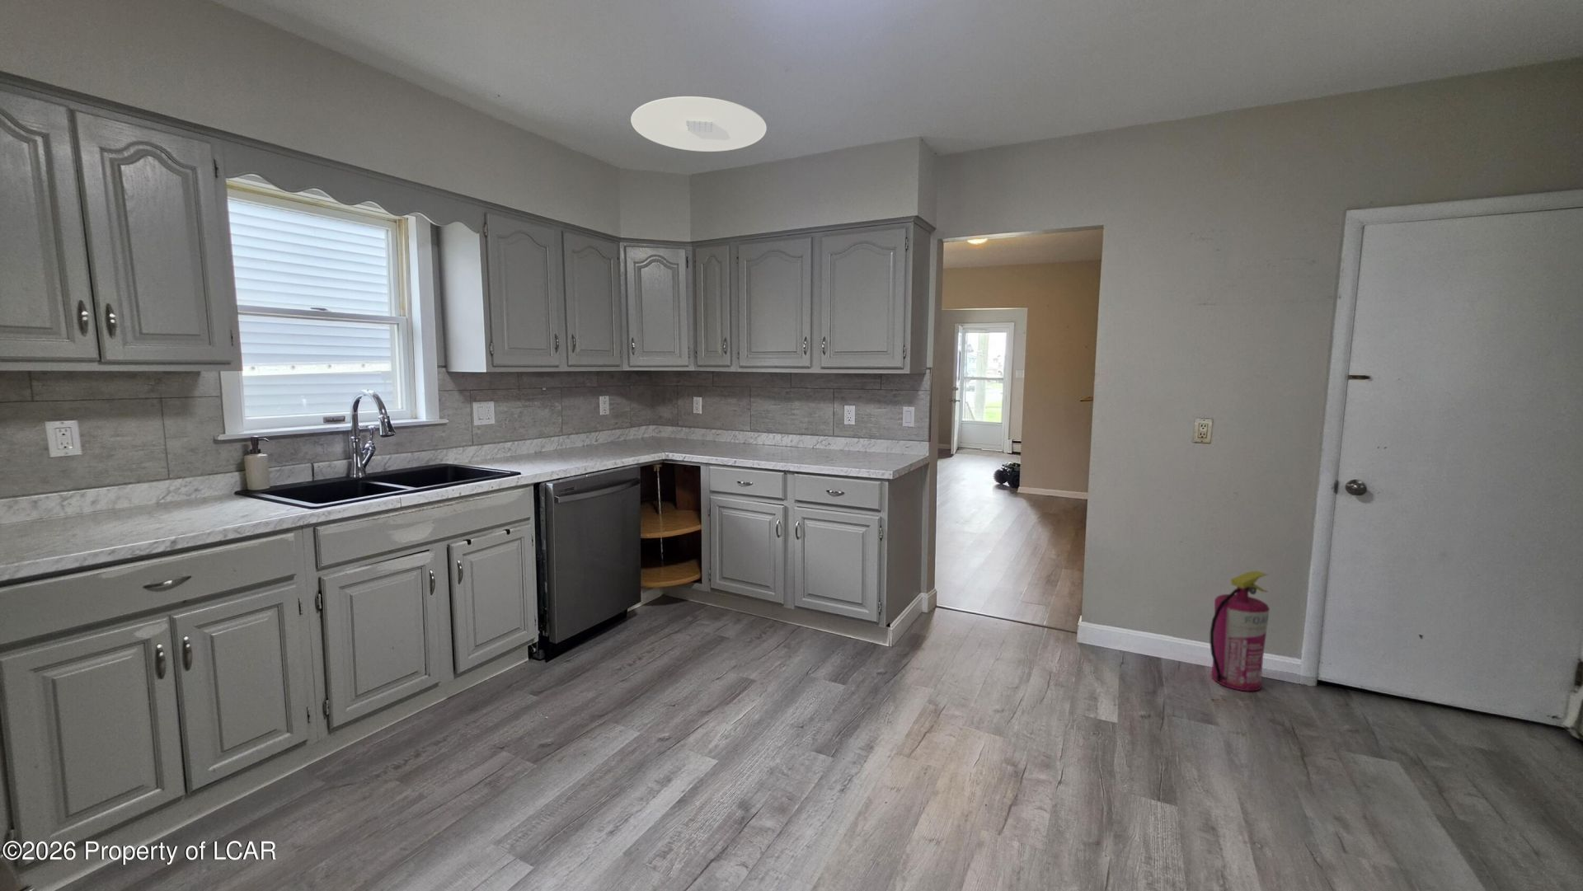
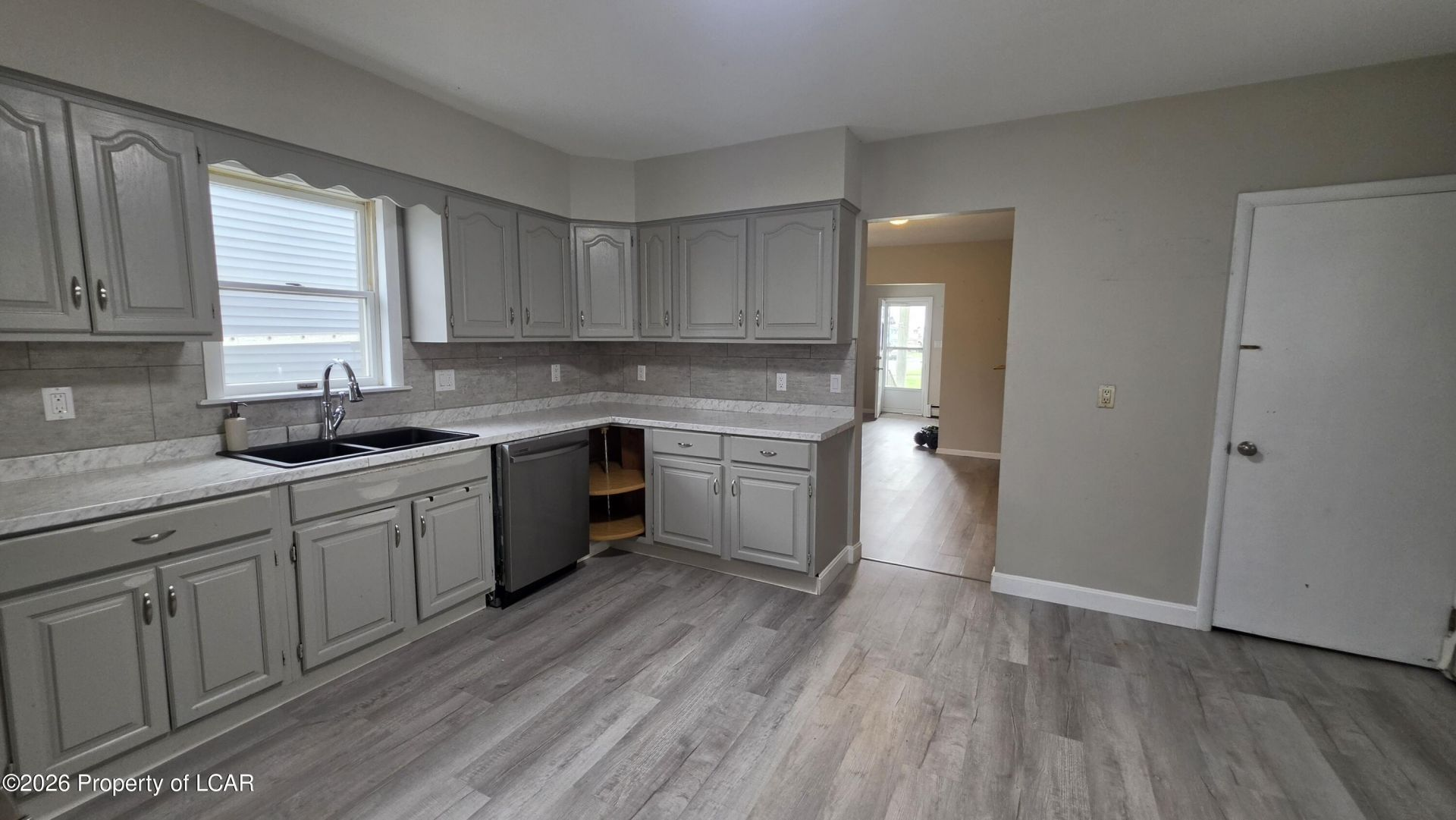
- ceiling light [630,96,768,152]
- fire extinguisher [1209,570,1271,692]
